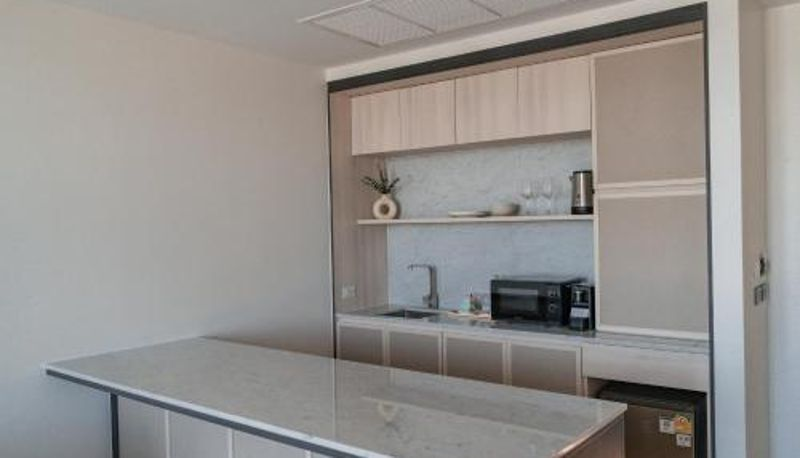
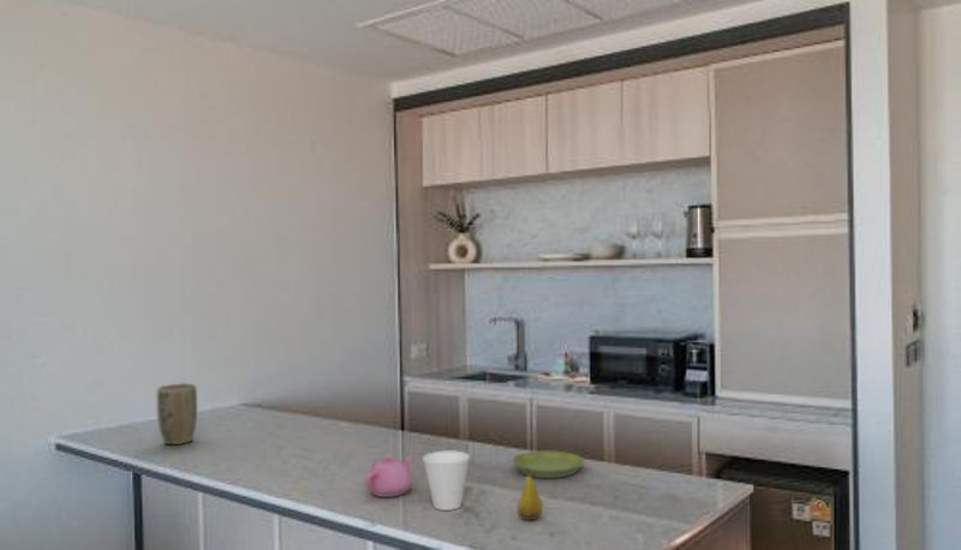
+ fruit [517,468,544,521]
+ teapot [363,454,414,498]
+ cup [422,450,471,512]
+ saucer [511,449,585,479]
+ plant pot [156,382,198,446]
